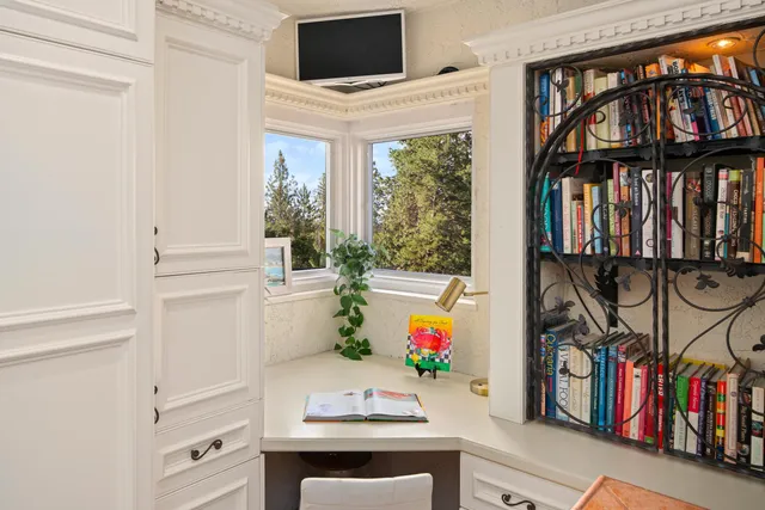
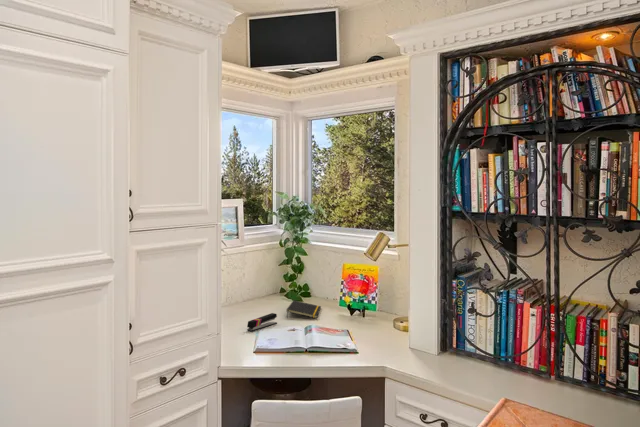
+ stapler [246,312,278,332]
+ notepad [285,299,322,319]
